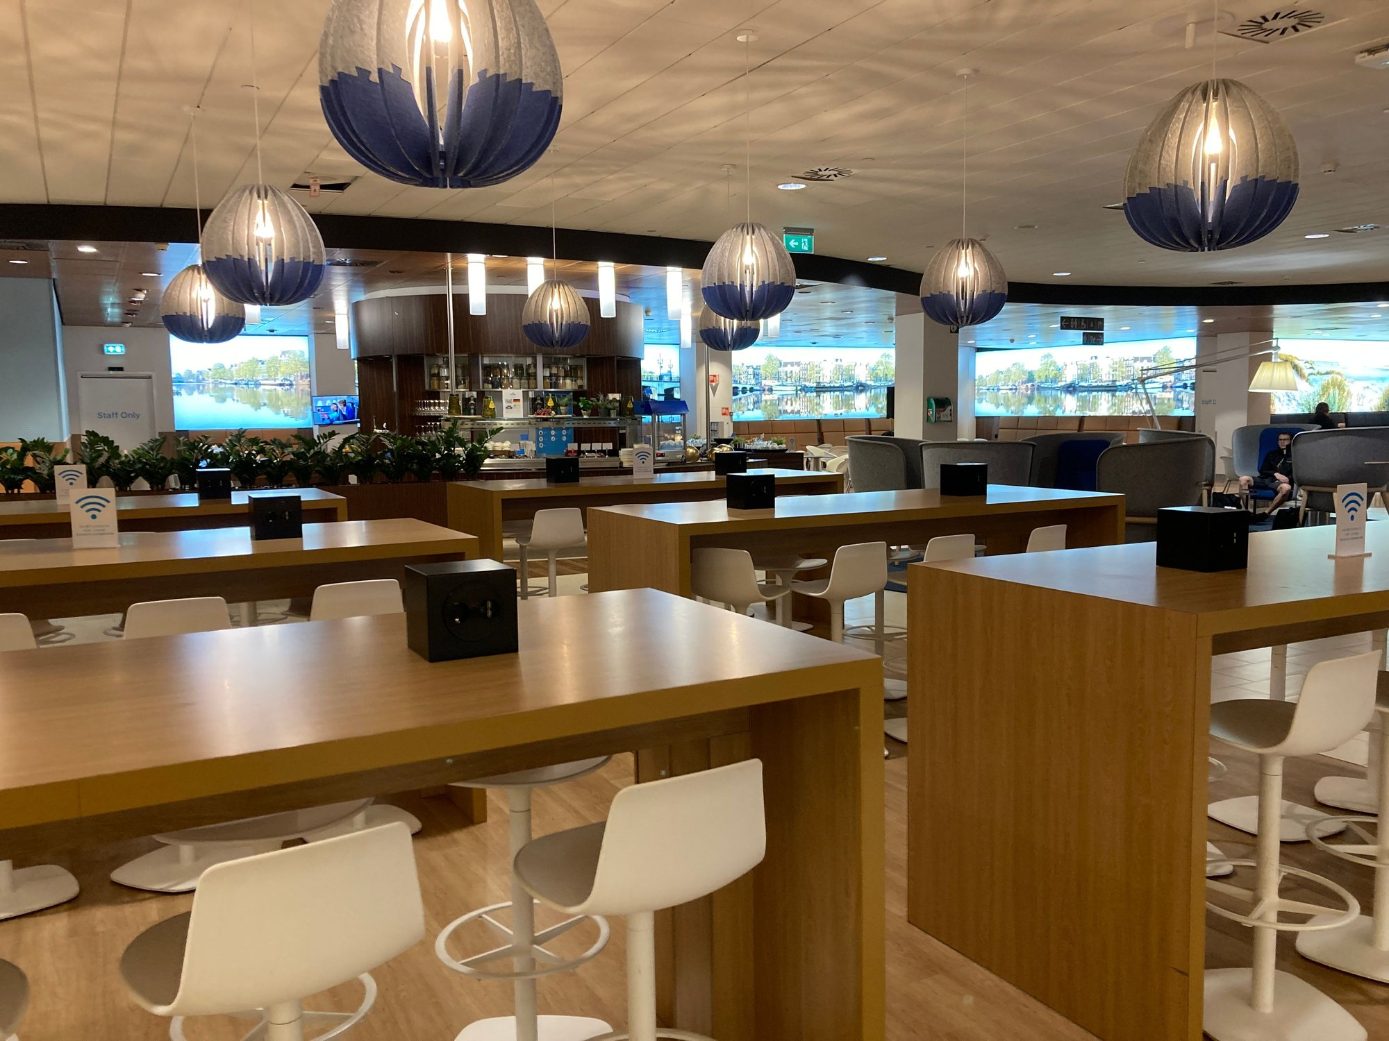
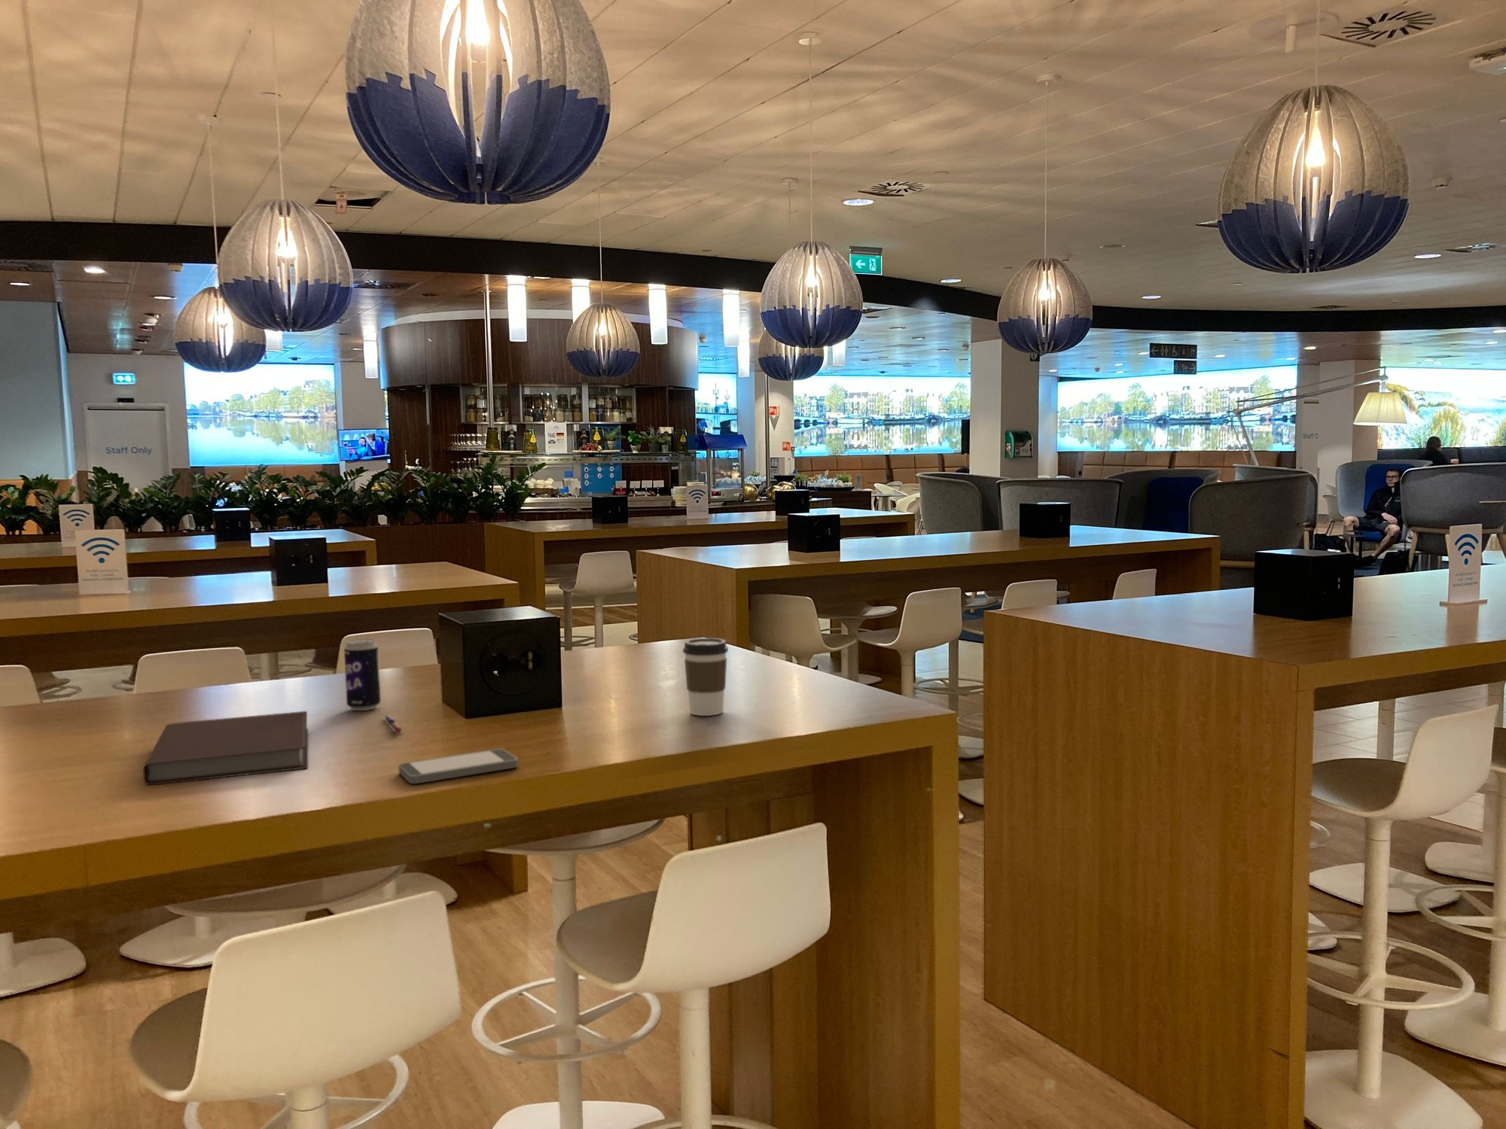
+ smartphone [397,748,519,784]
+ coffee cup [682,638,729,716]
+ pen [383,714,403,734]
+ beverage can [344,638,381,712]
+ notebook [142,710,308,785]
